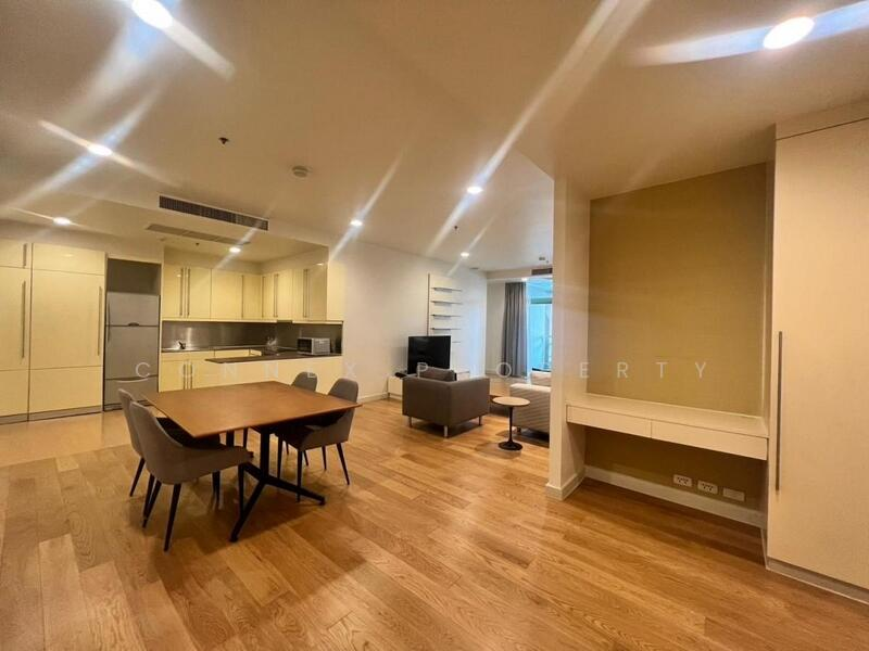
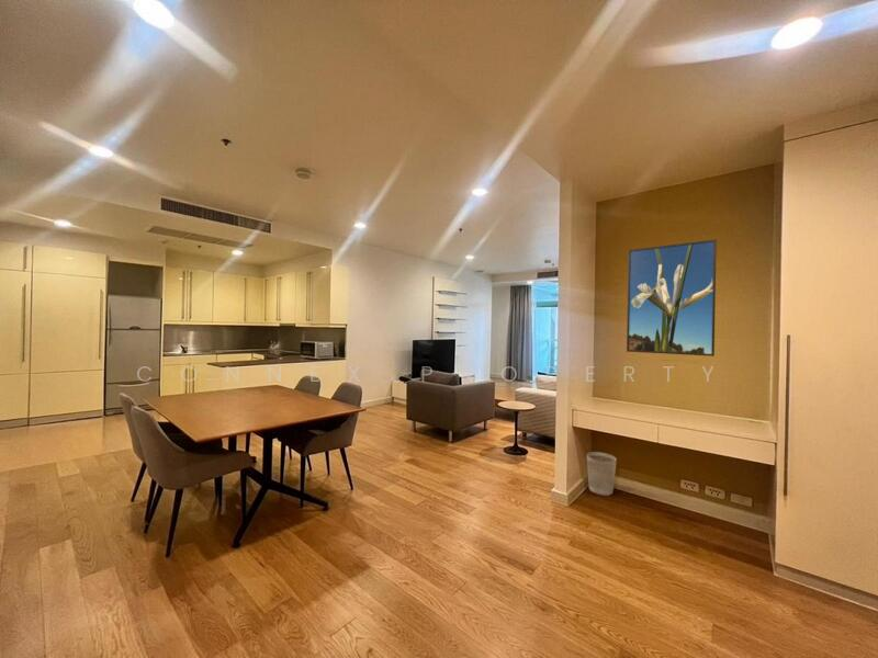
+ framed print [626,238,718,358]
+ wastebasket [586,451,618,497]
